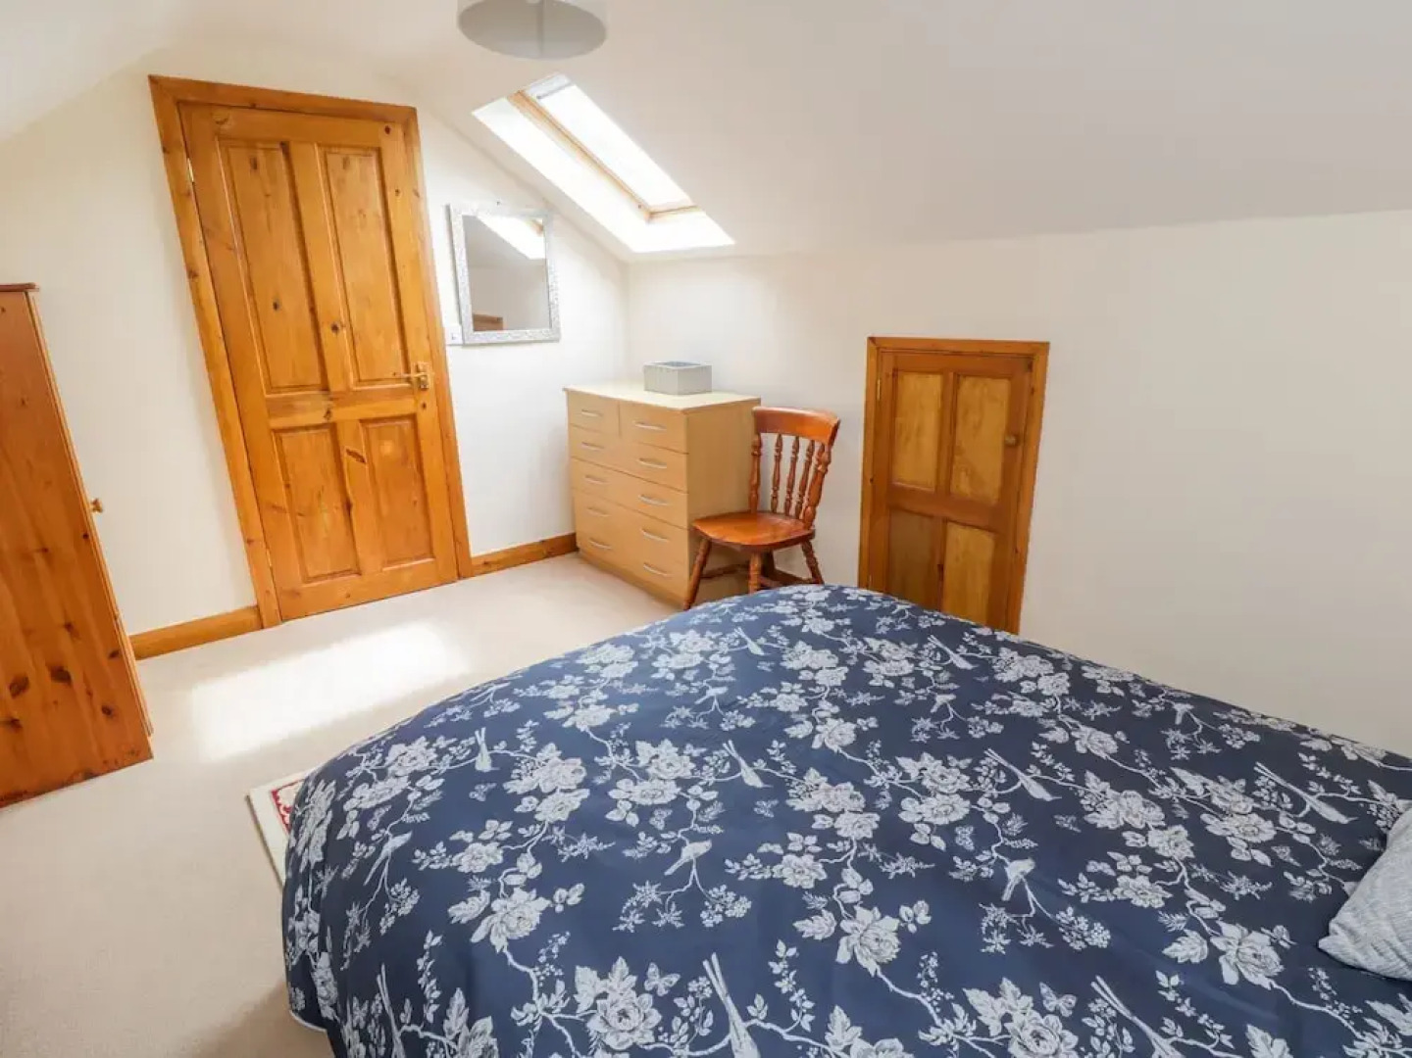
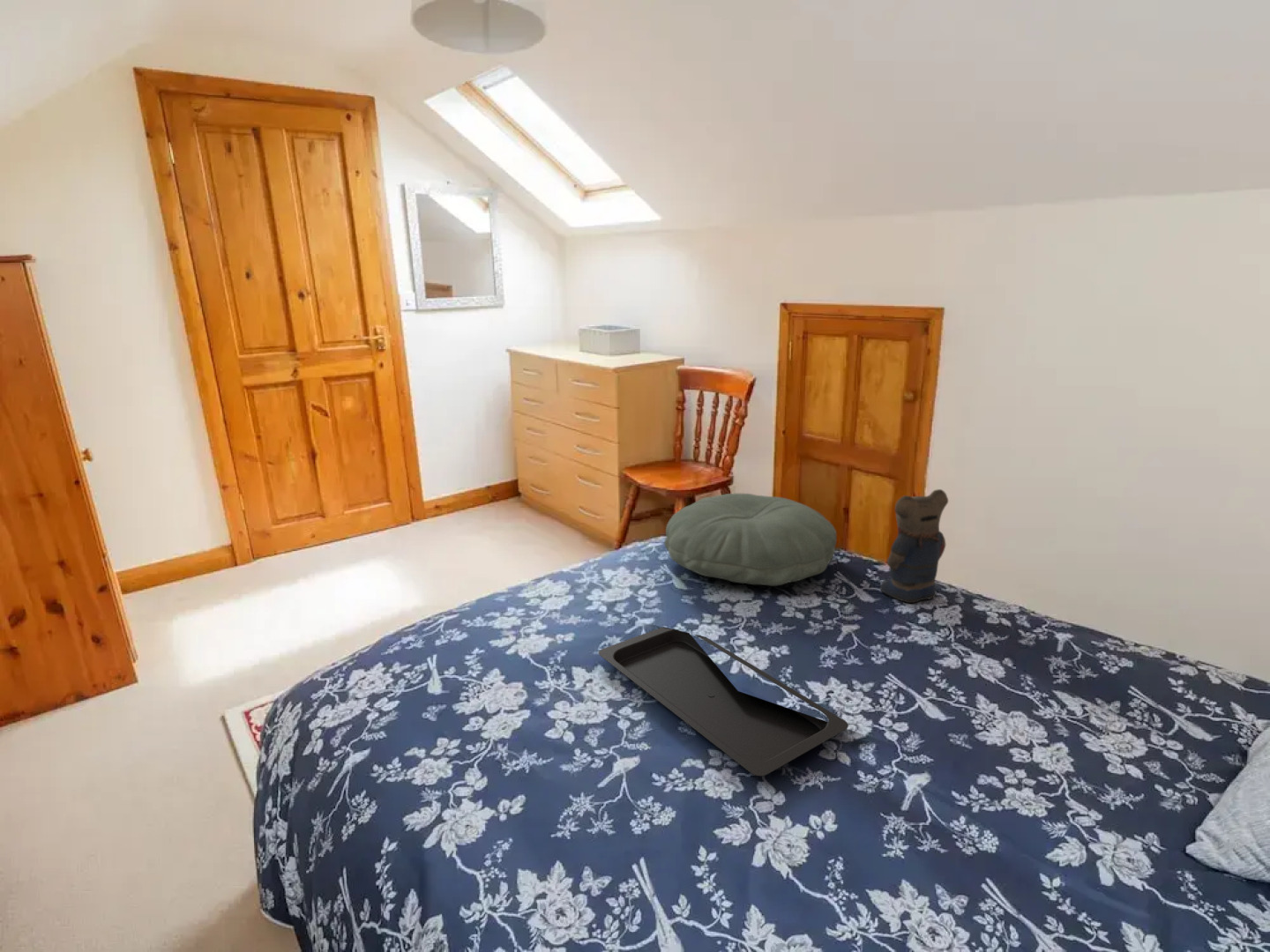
+ serving tray [598,626,849,777]
+ teddy bear [879,488,949,604]
+ pillow [663,493,838,587]
